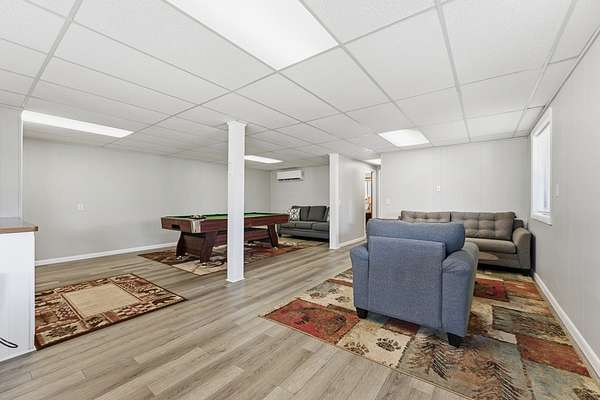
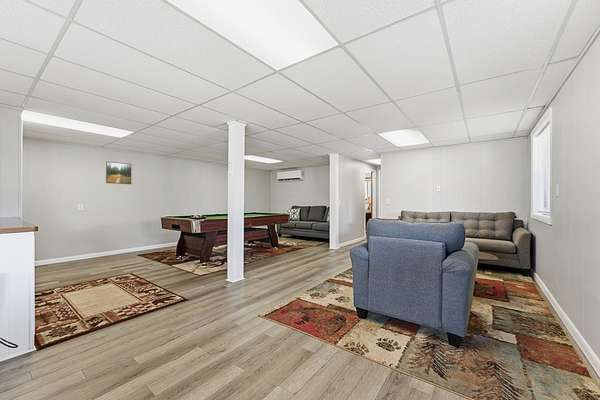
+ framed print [105,160,132,185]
